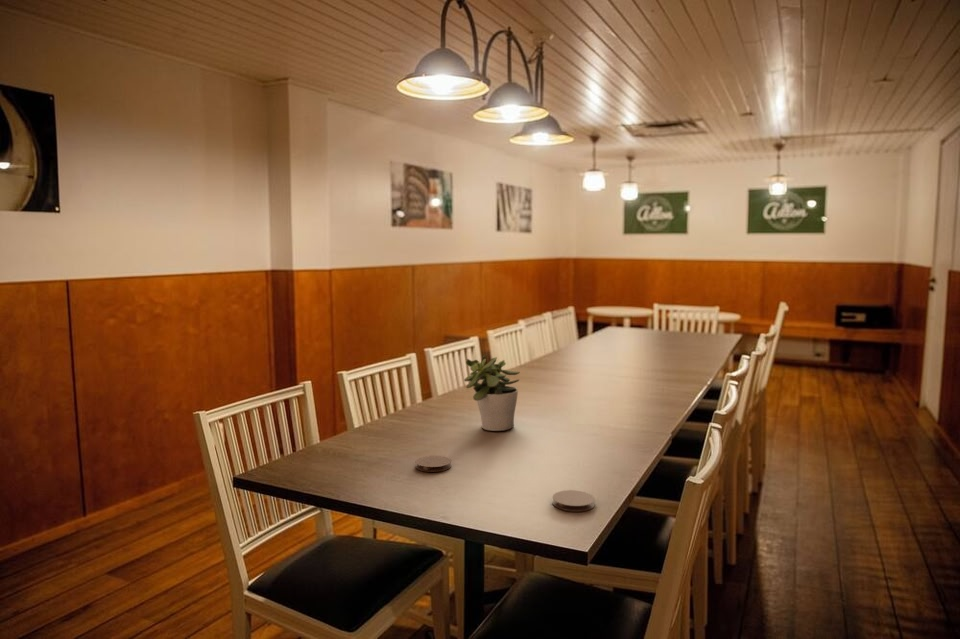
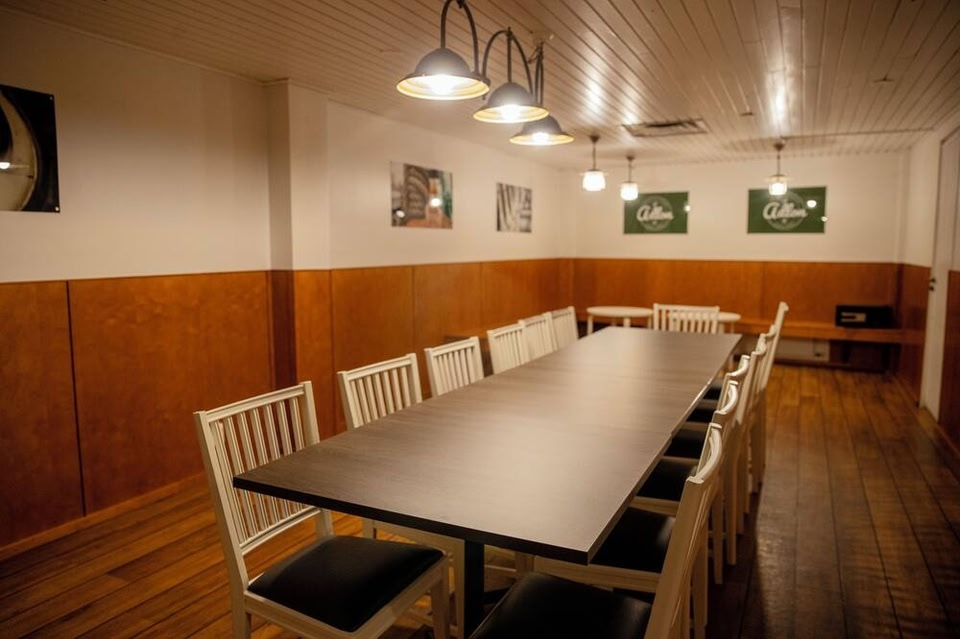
- coaster [551,489,596,513]
- potted plant [463,353,521,432]
- coaster [415,455,452,473]
